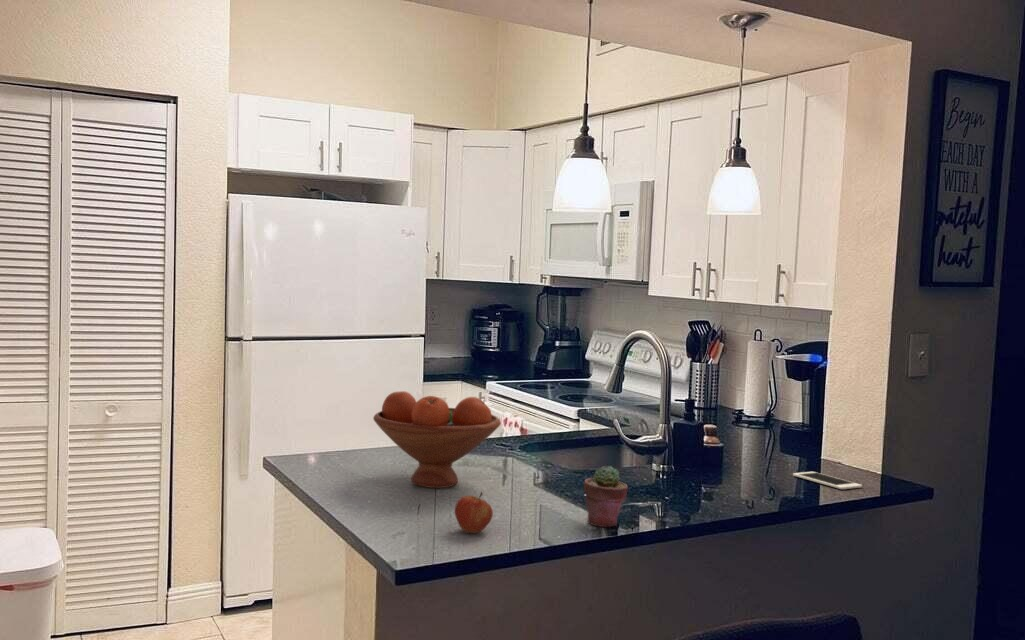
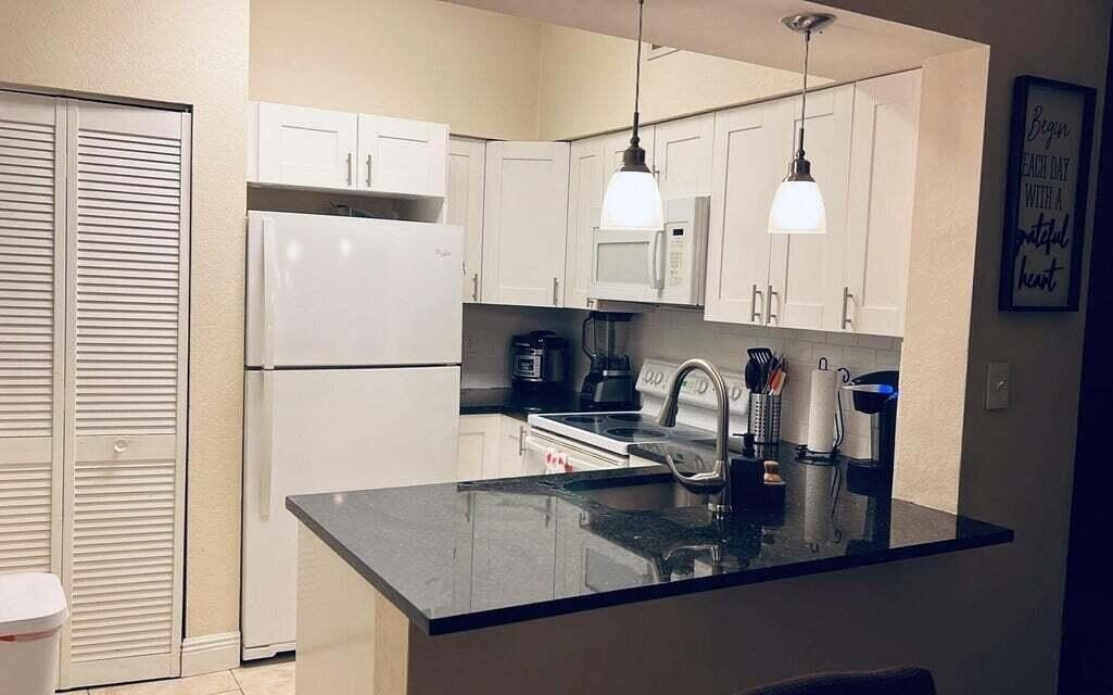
- potted succulent [583,465,629,528]
- fruit bowl [372,390,502,489]
- cell phone [792,471,863,490]
- apple [454,491,494,534]
